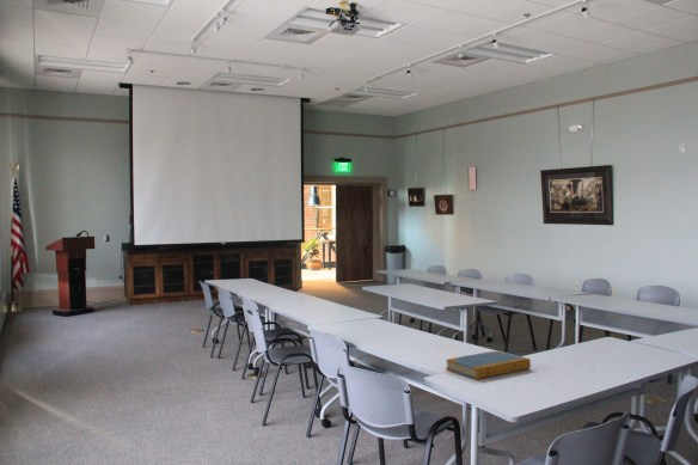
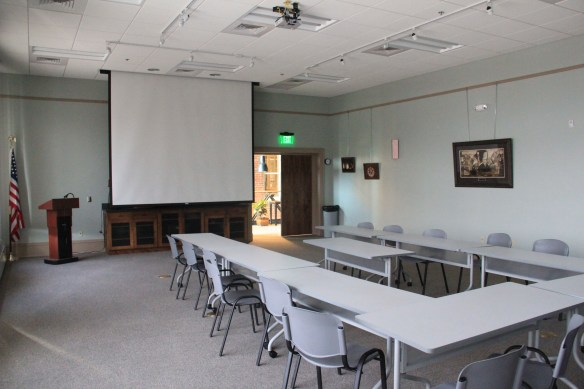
- book [445,350,532,380]
